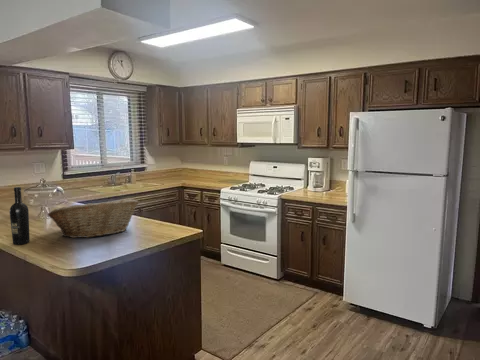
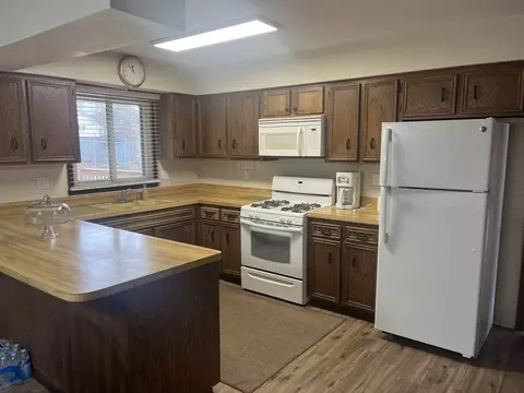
- fruit basket [46,198,139,239]
- wine bottle [9,186,31,246]
